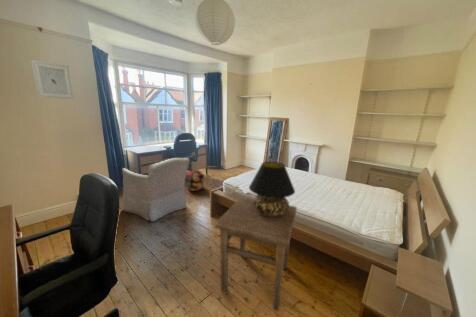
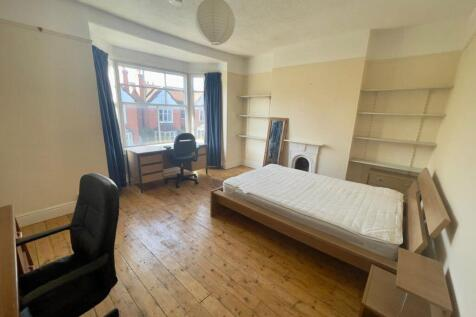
- table lamp [248,161,296,216]
- armchair [121,157,191,223]
- wall art [30,59,75,100]
- side table [214,196,298,312]
- backpack [186,169,205,192]
